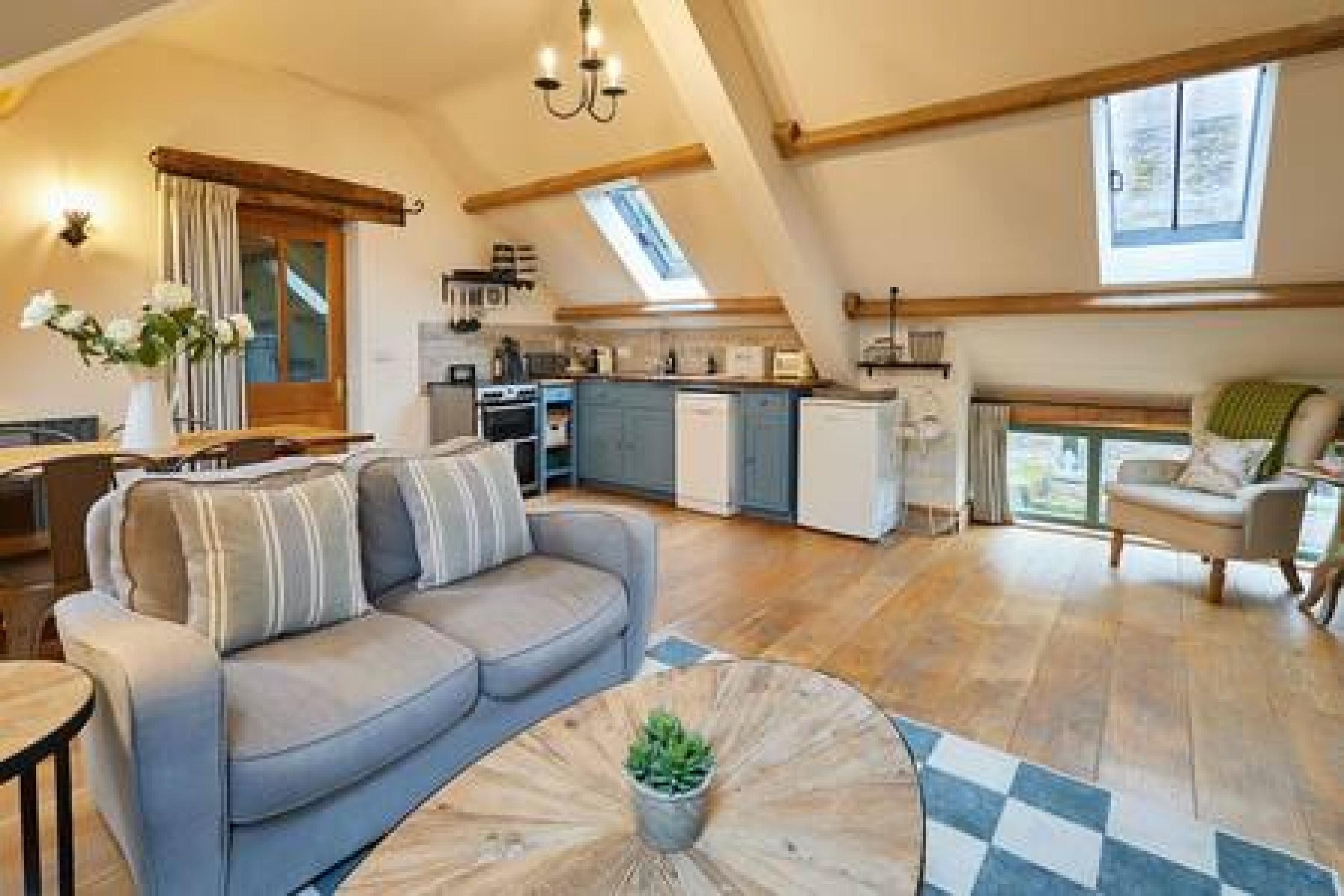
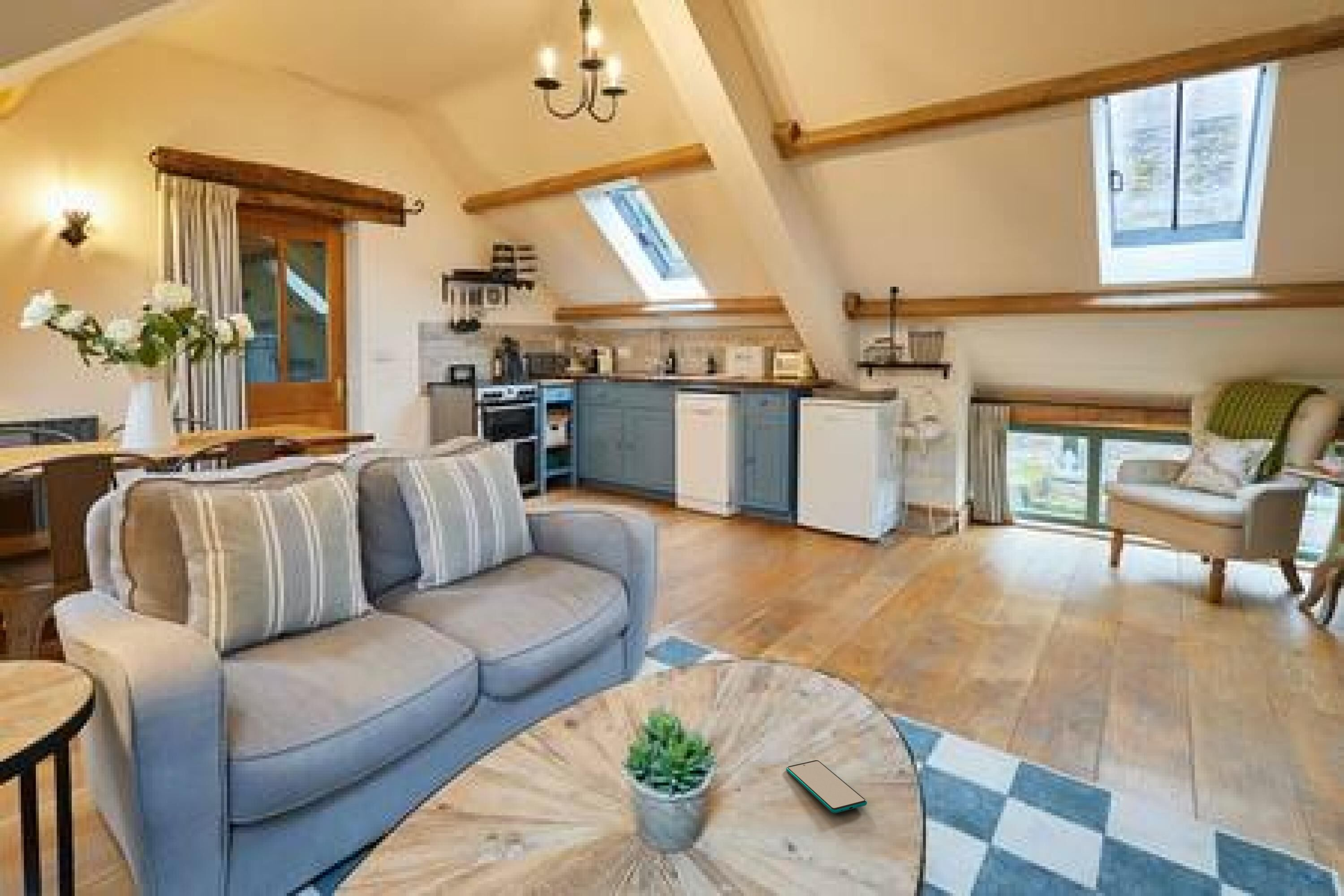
+ smartphone [786,760,867,814]
